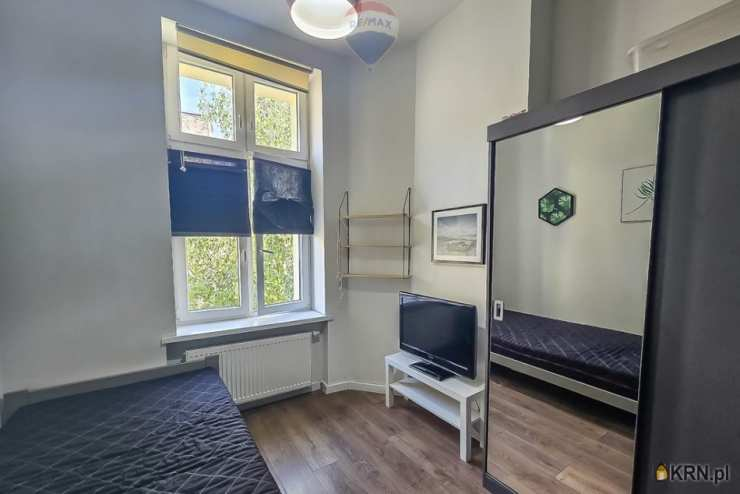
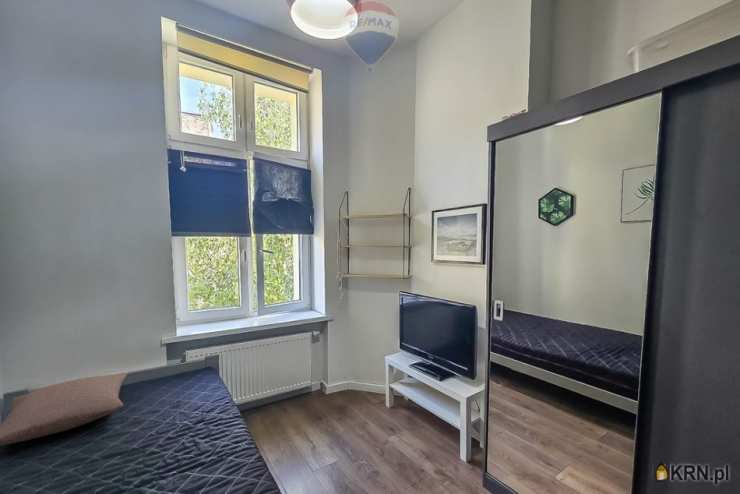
+ pillow [0,373,128,447]
